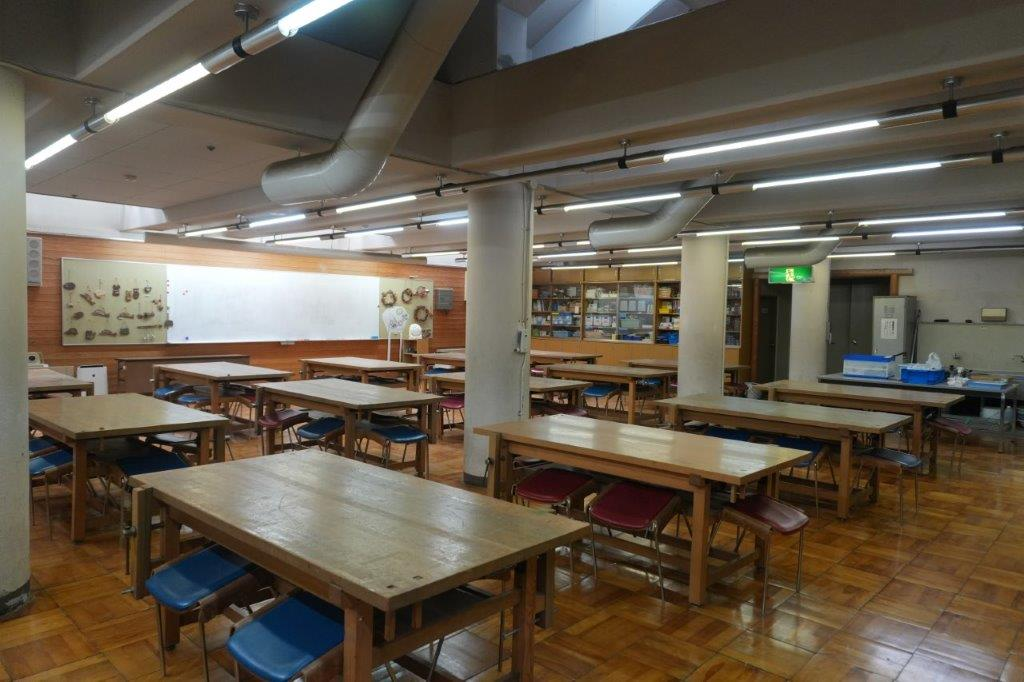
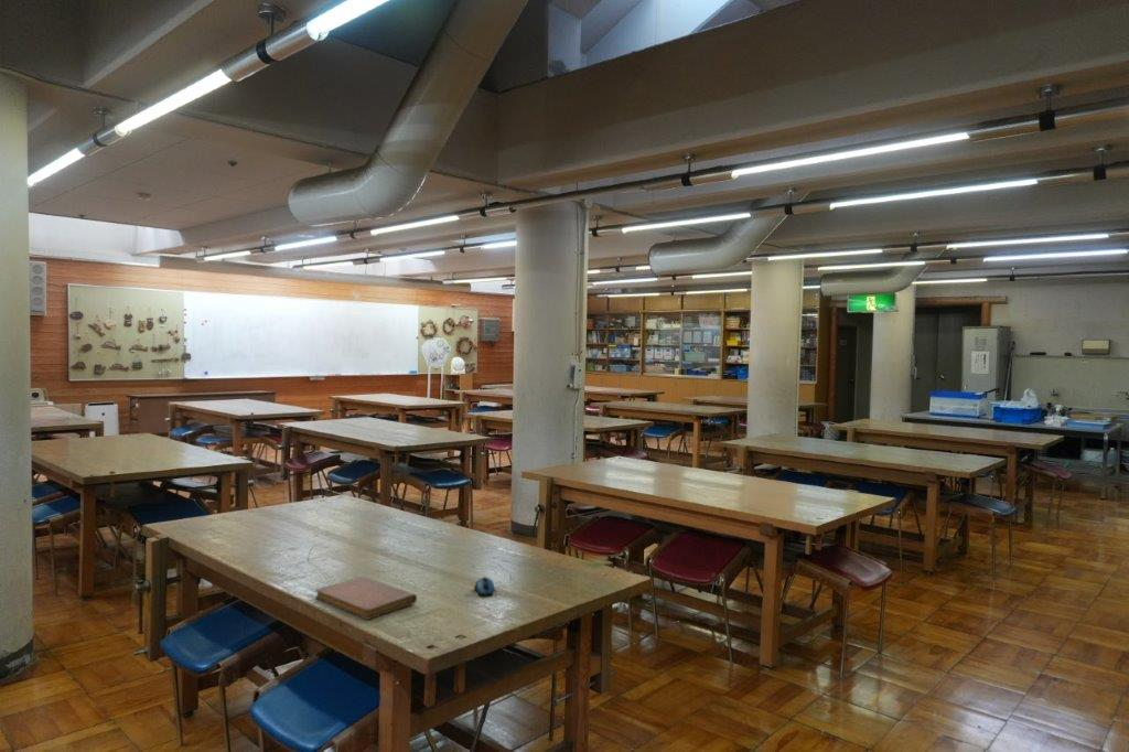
+ computer mouse [473,576,495,597]
+ notebook [314,576,418,621]
